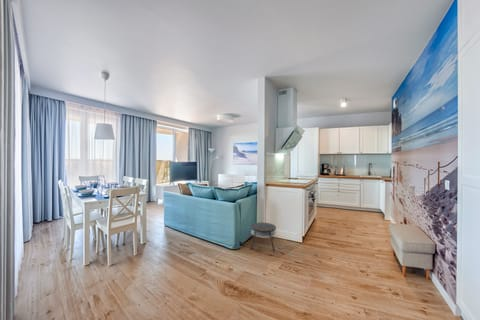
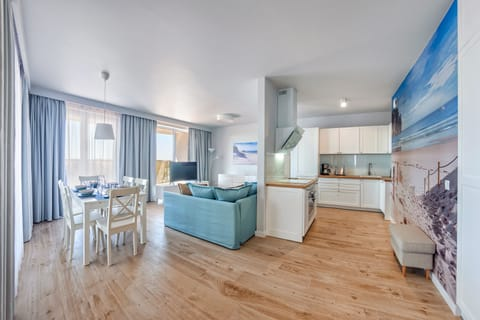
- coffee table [250,221,277,252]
